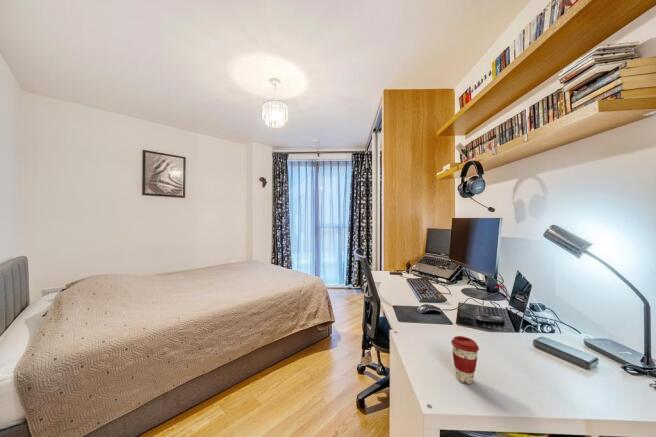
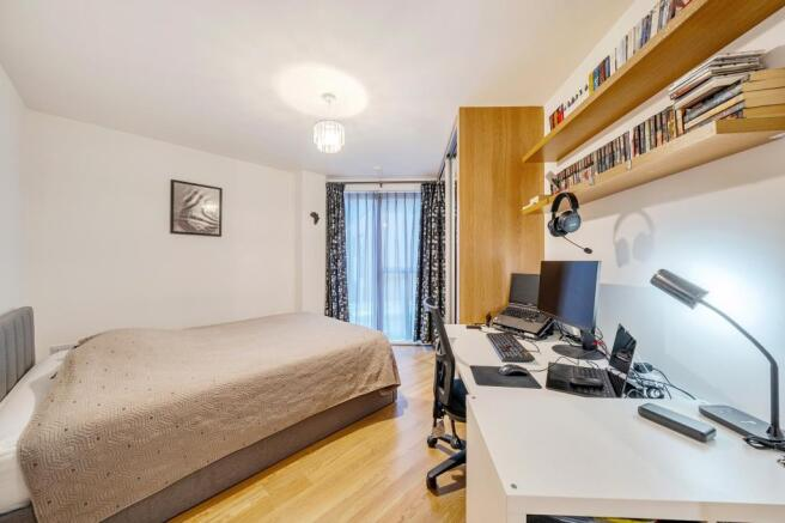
- coffee cup [450,335,480,385]
